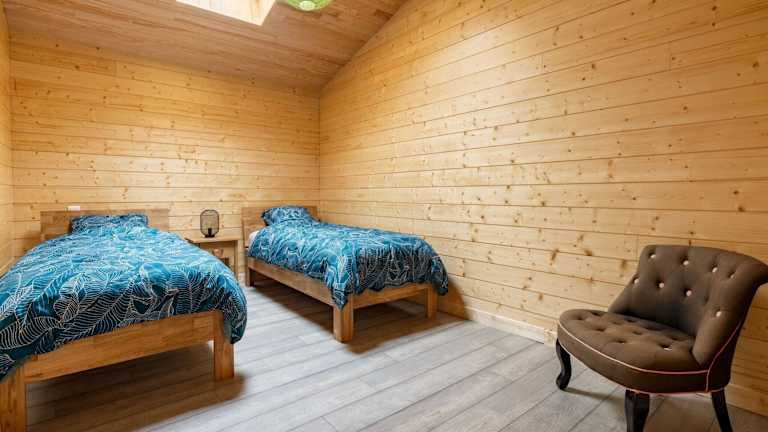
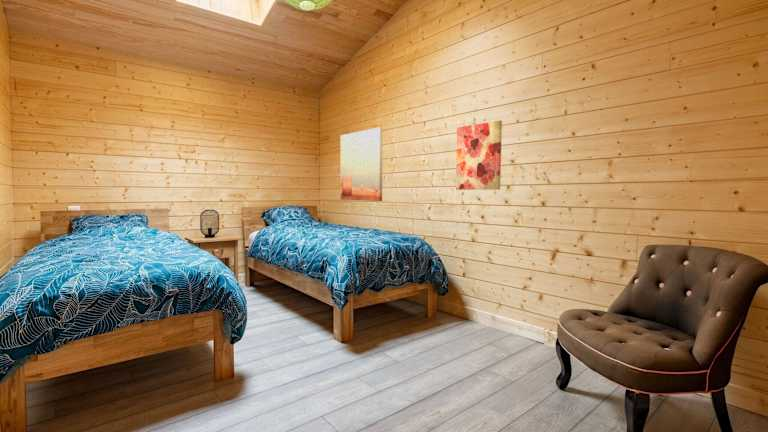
+ wall art [455,120,503,191]
+ wall art [340,126,384,202]
